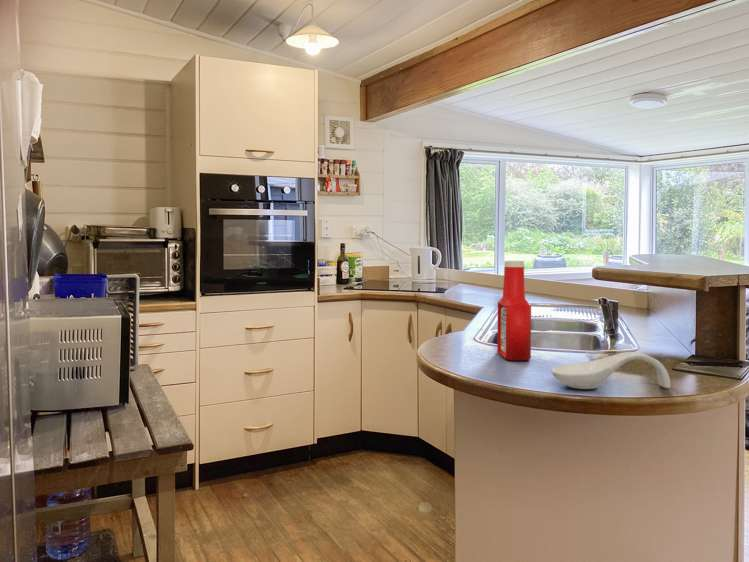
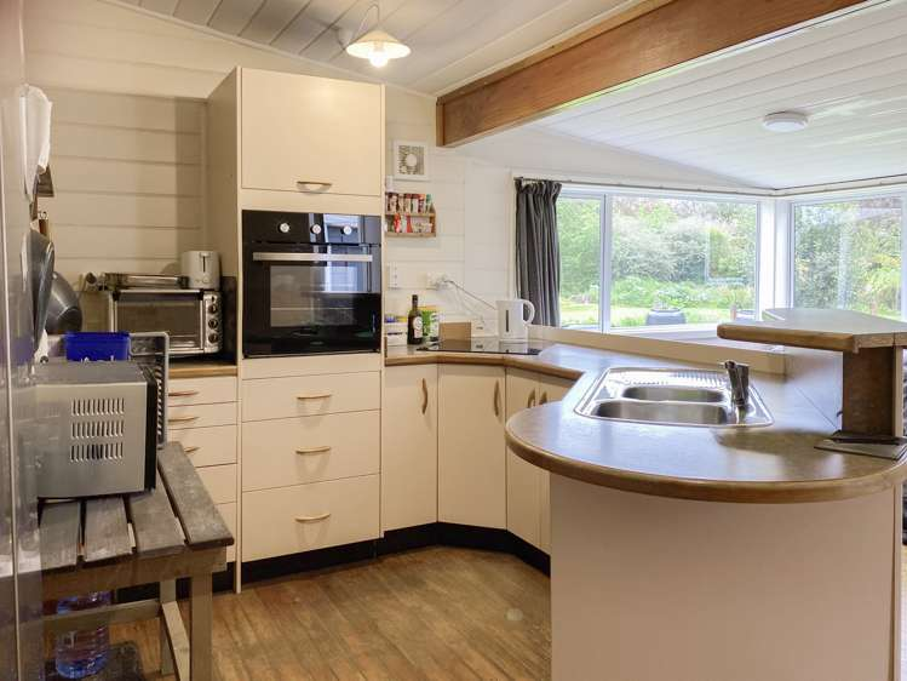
- soap bottle [496,260,532,361]
- spoon rest [550,351,671,390]
